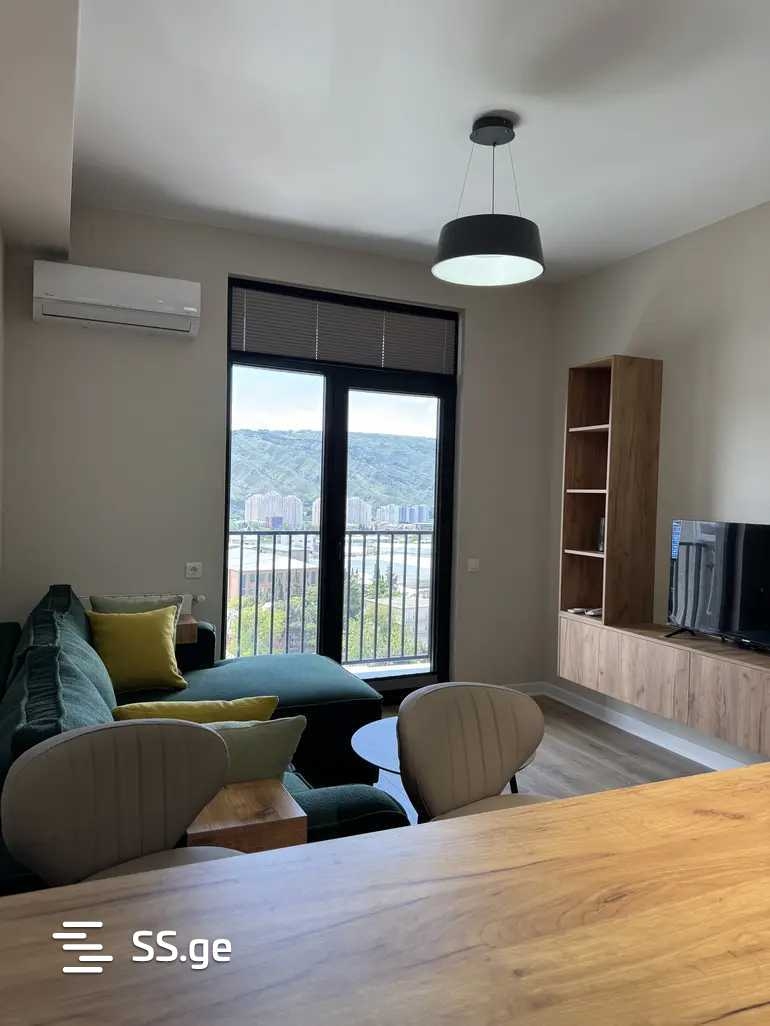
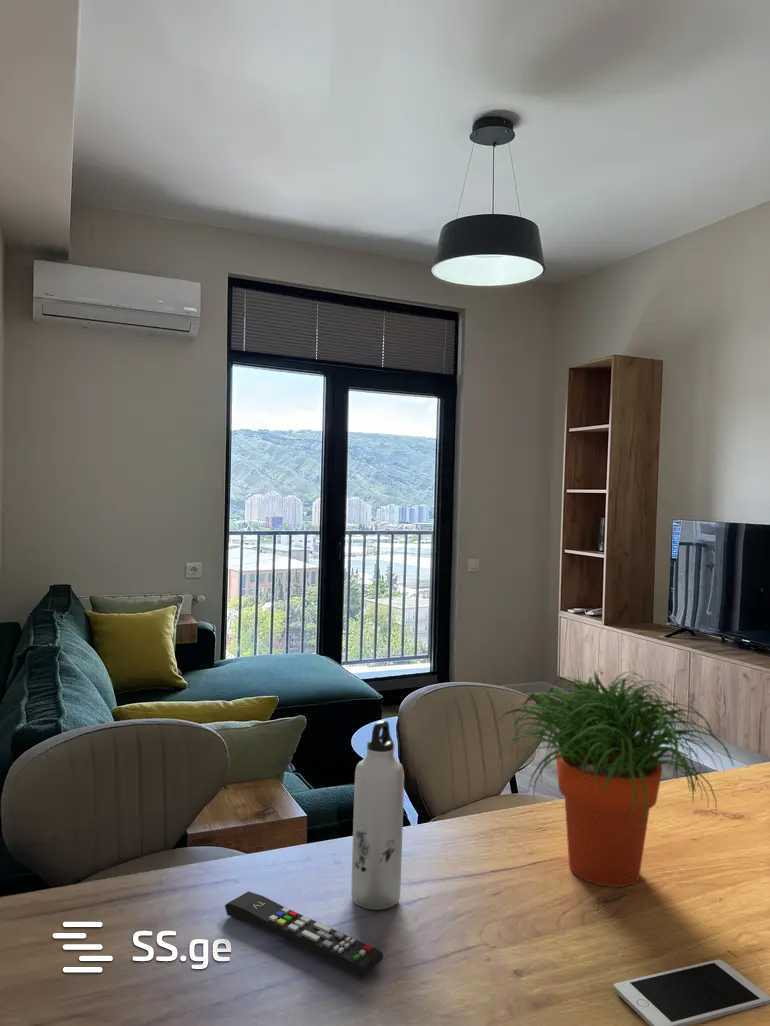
+ potted plant [492,670,736,888]
+ water bottle [350,719,405,911]
+ cell phone [613,959,770,1026]
+ remote control [224,890,384,978]
